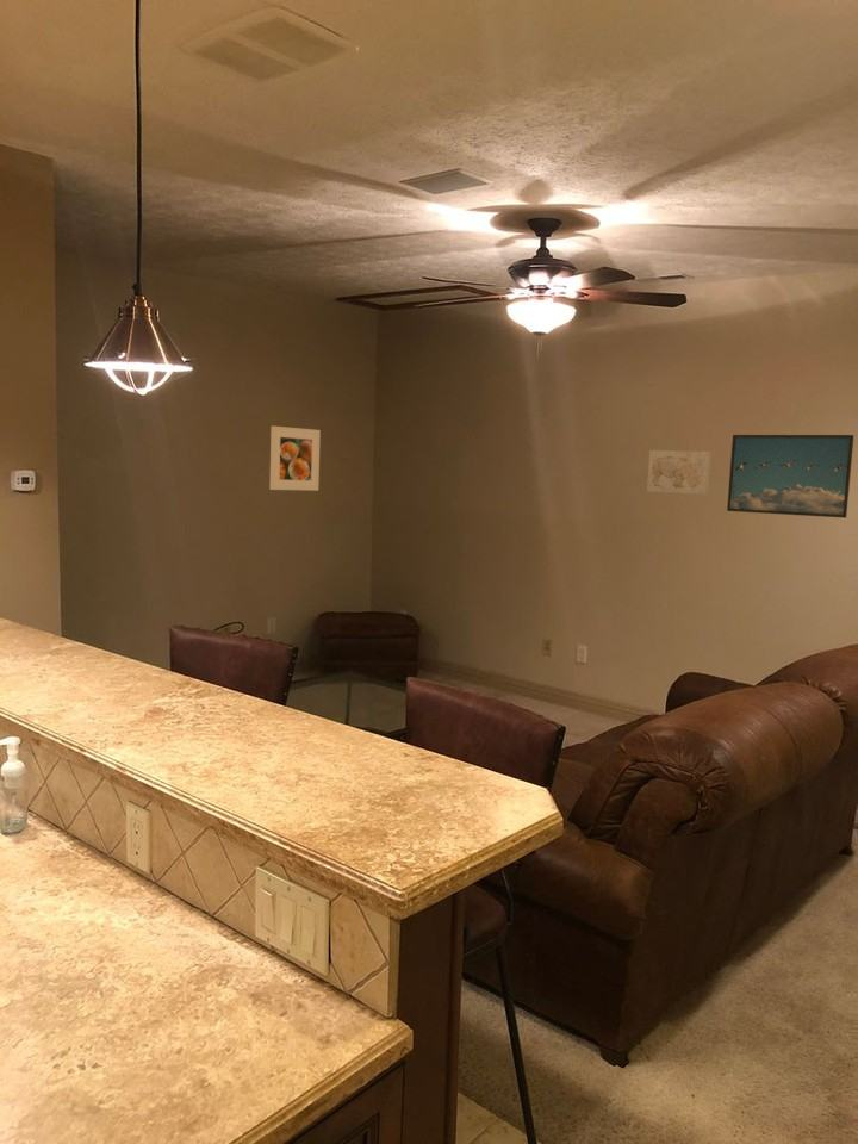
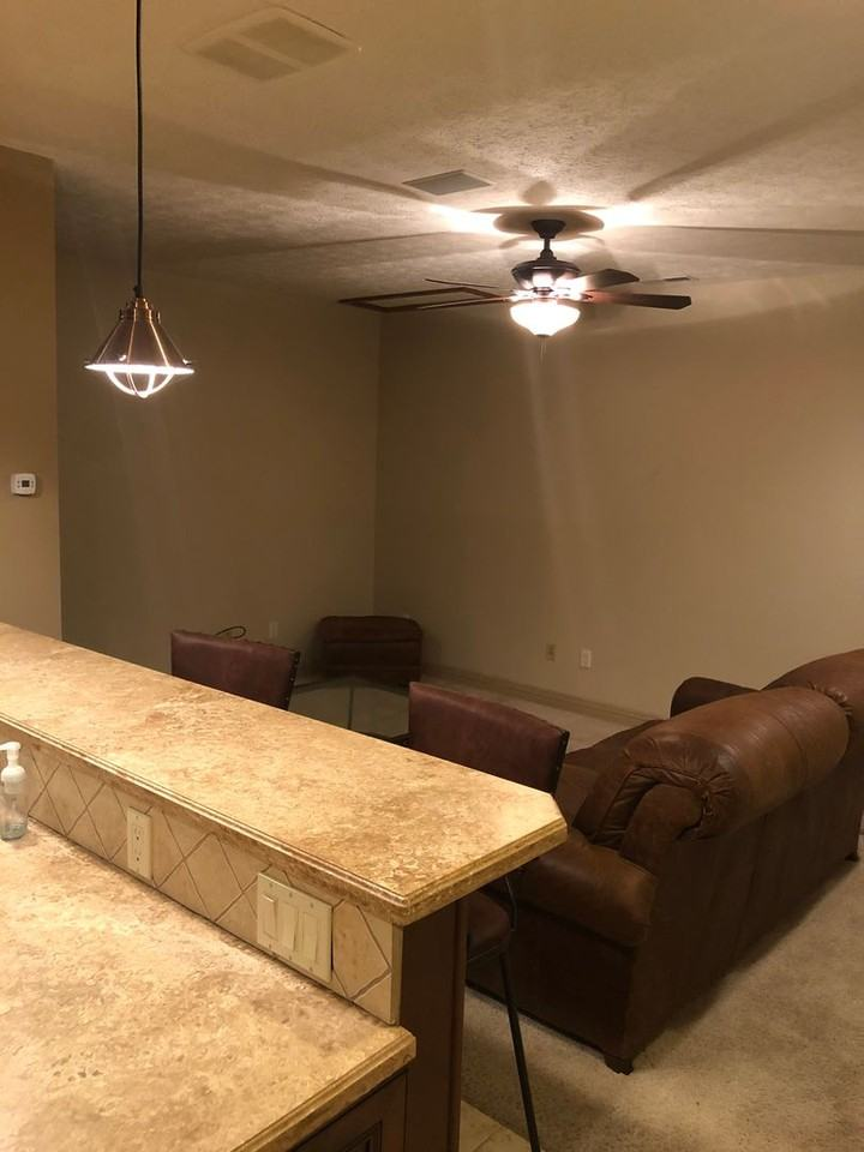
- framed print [726,434,856,520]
- wall art [646,449,713,496]
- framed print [268,425,322,492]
